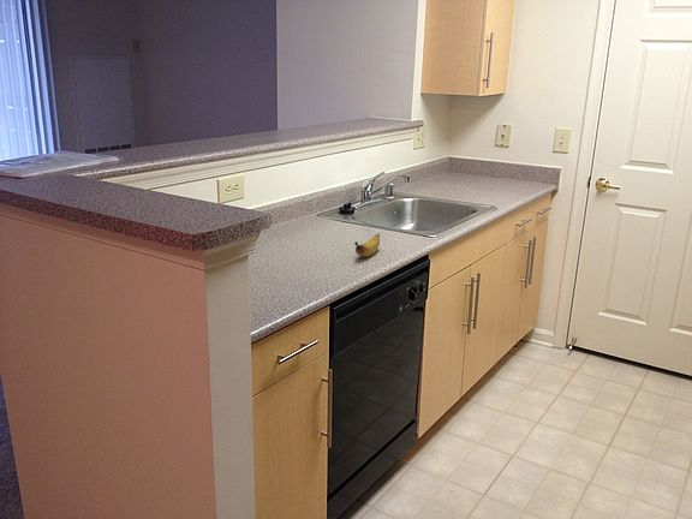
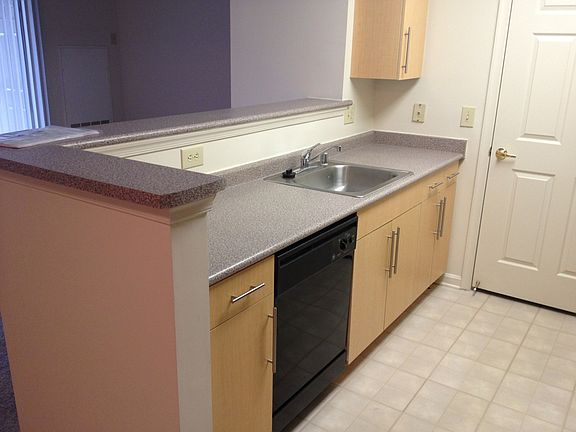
- banana [353,233,381,258]
